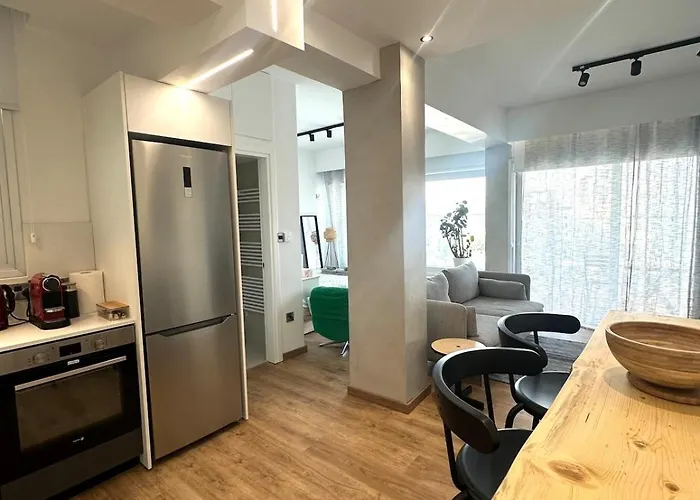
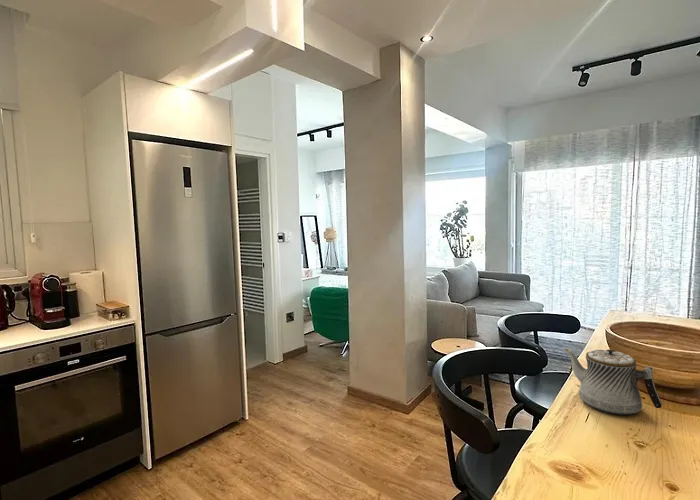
+ teapot [563,348,663,416]
